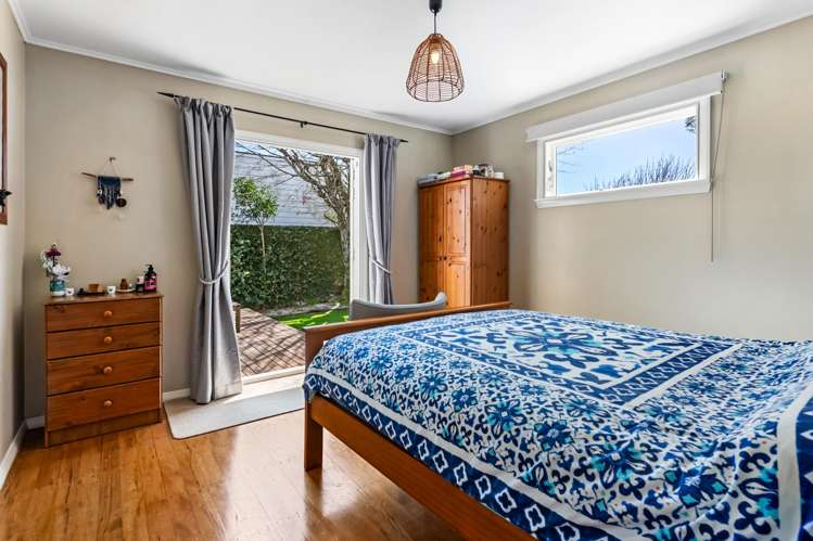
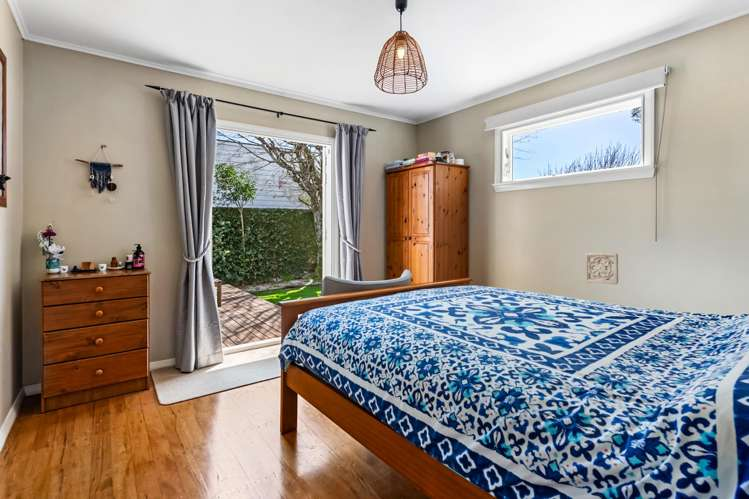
+ wall ornament [584,252,619,285]
